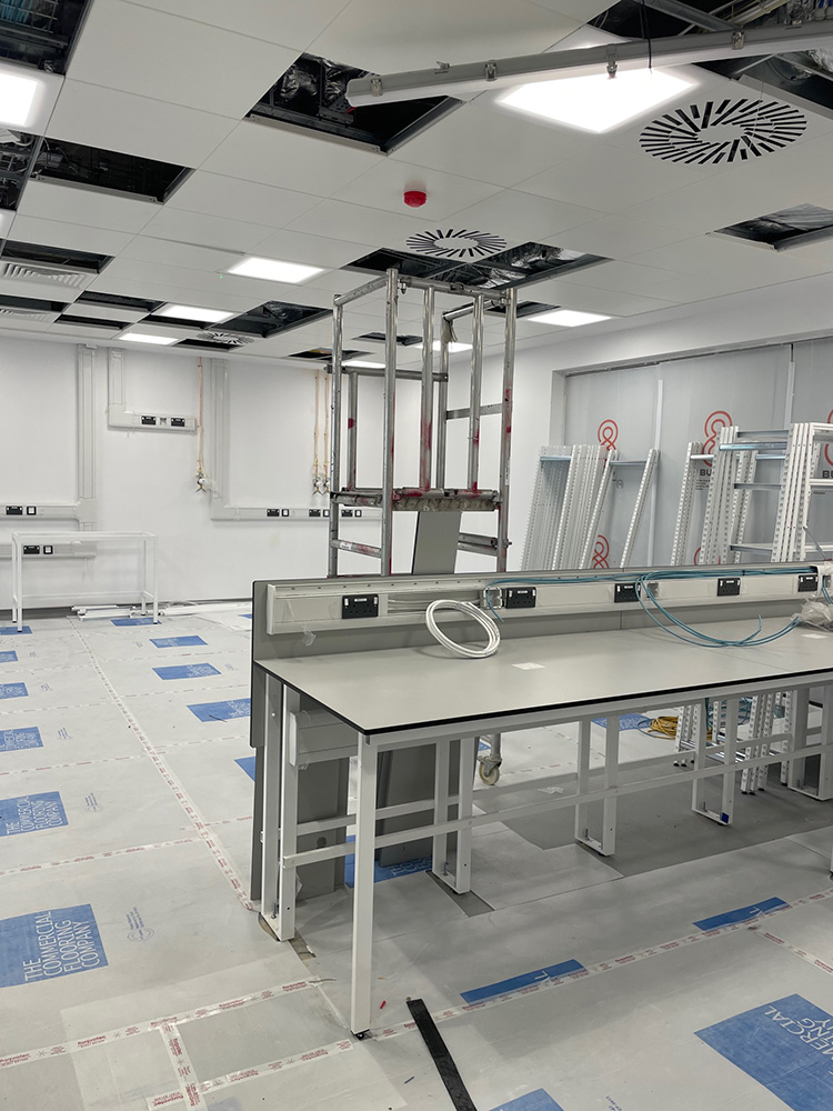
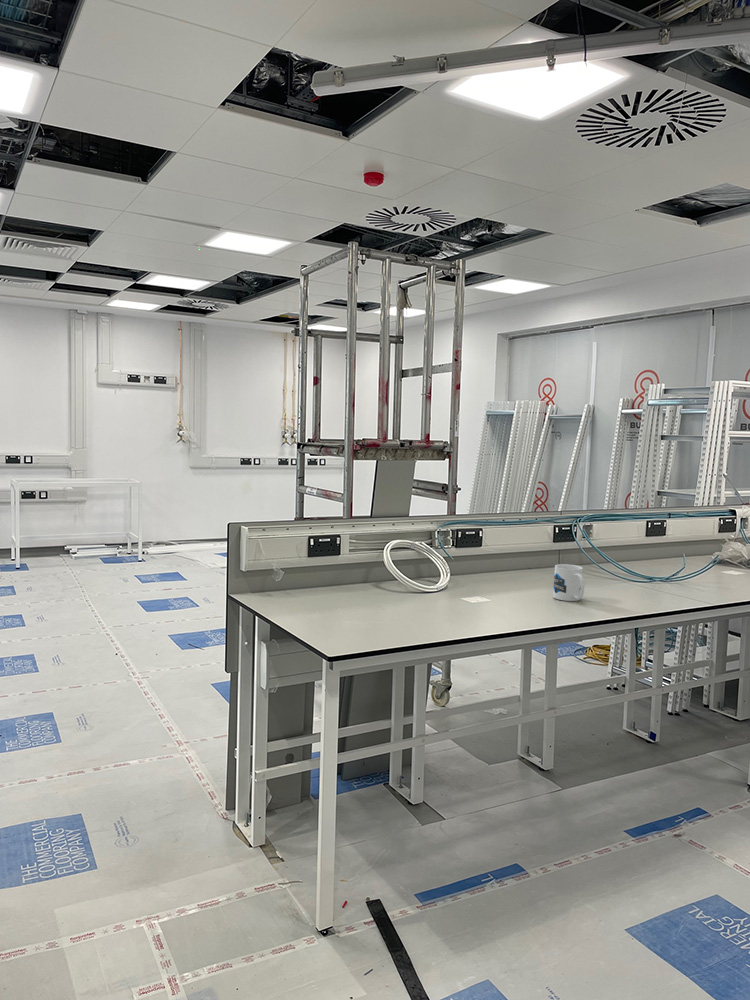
+ mug [552,563,585,602]
